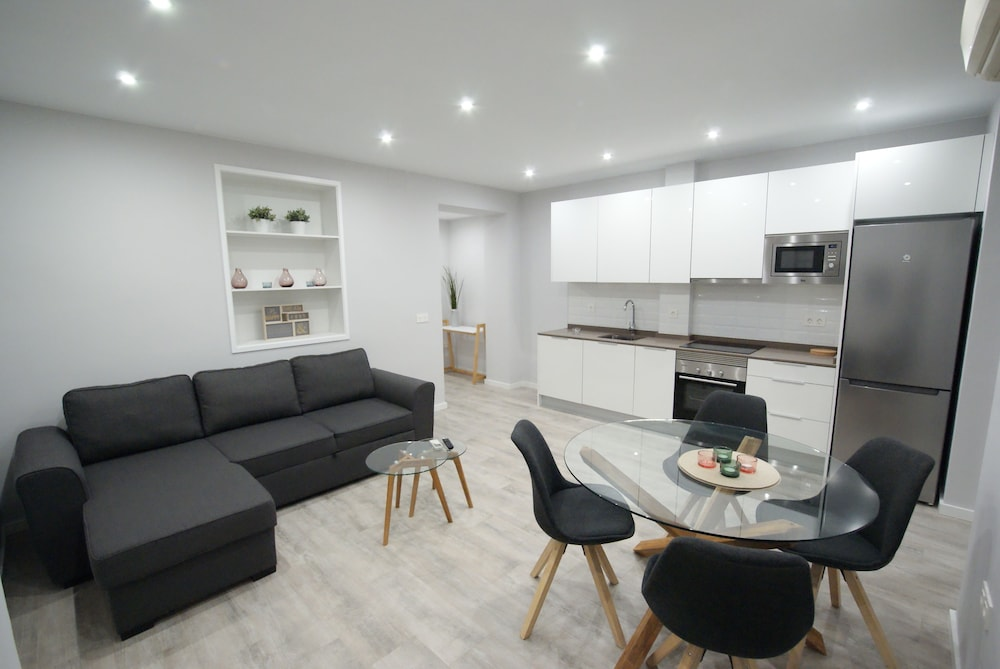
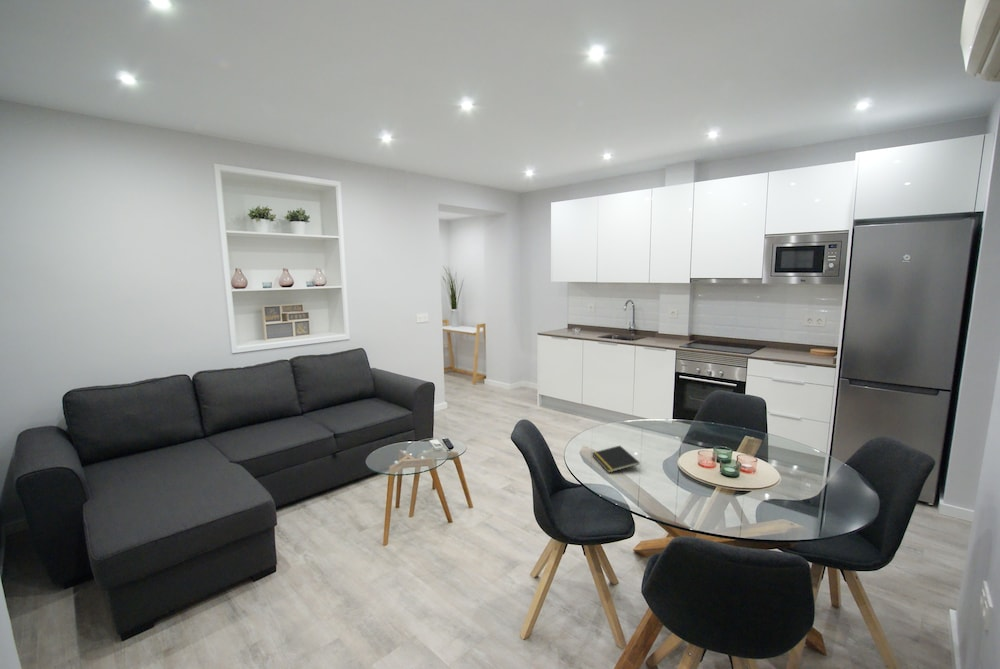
+ notepad [591,445,641,474]
